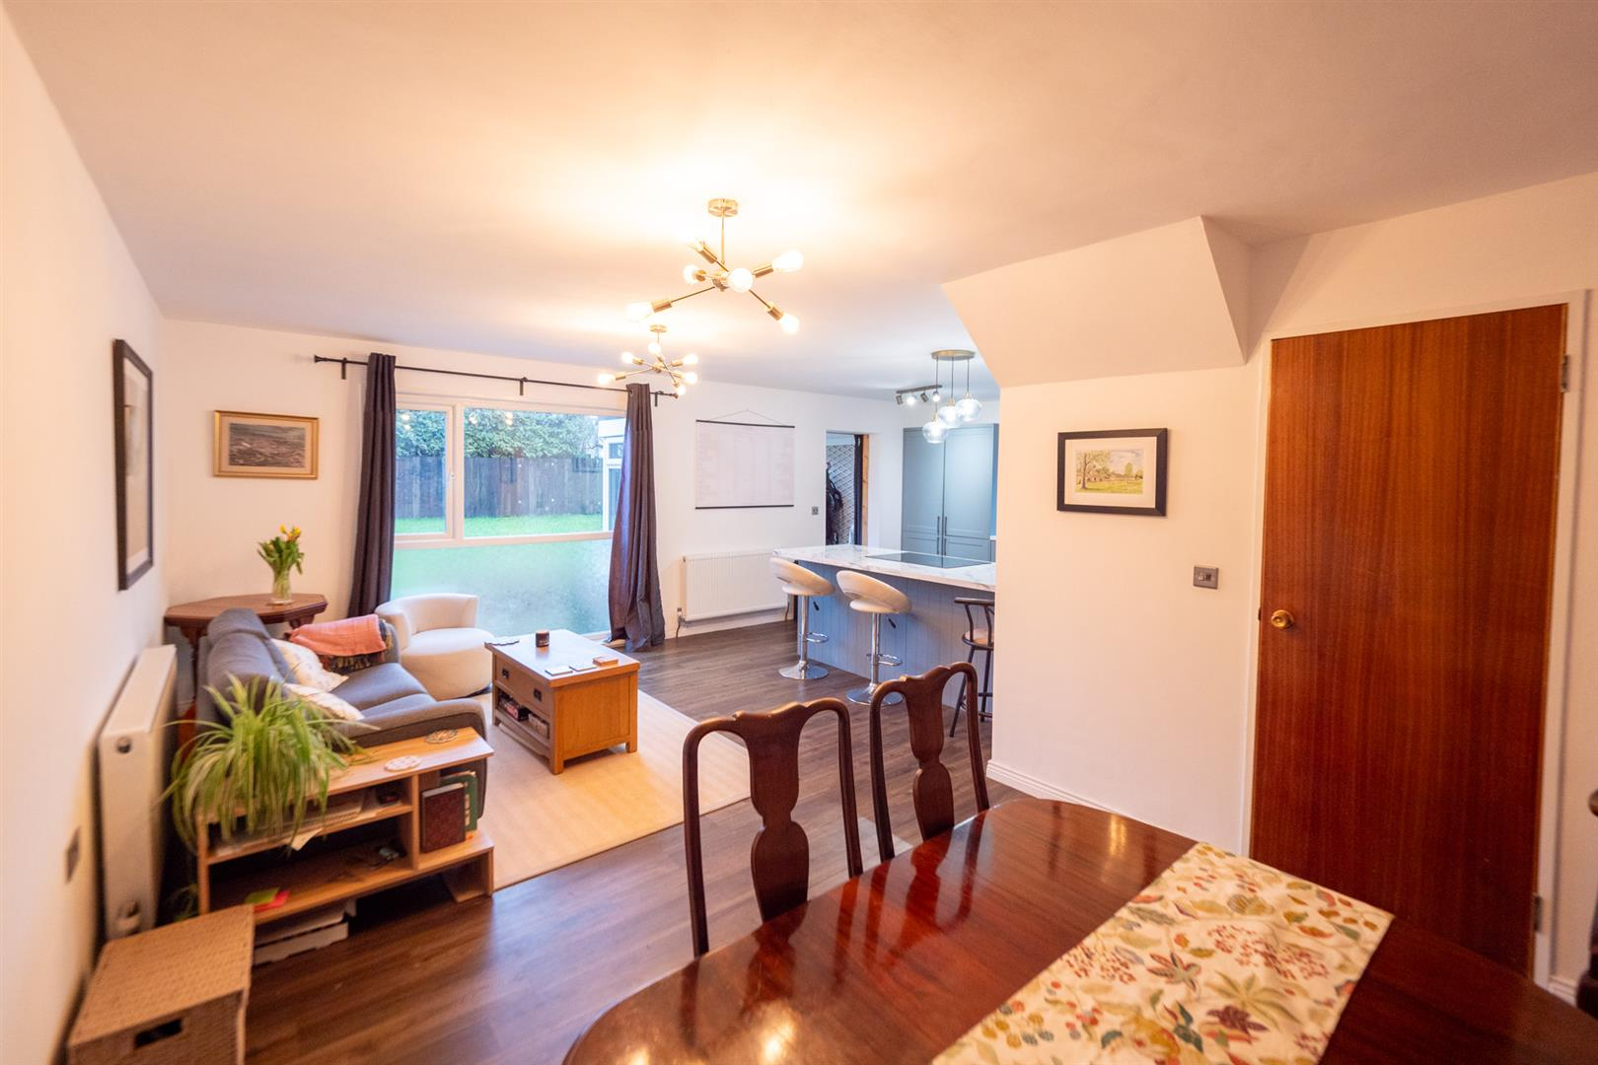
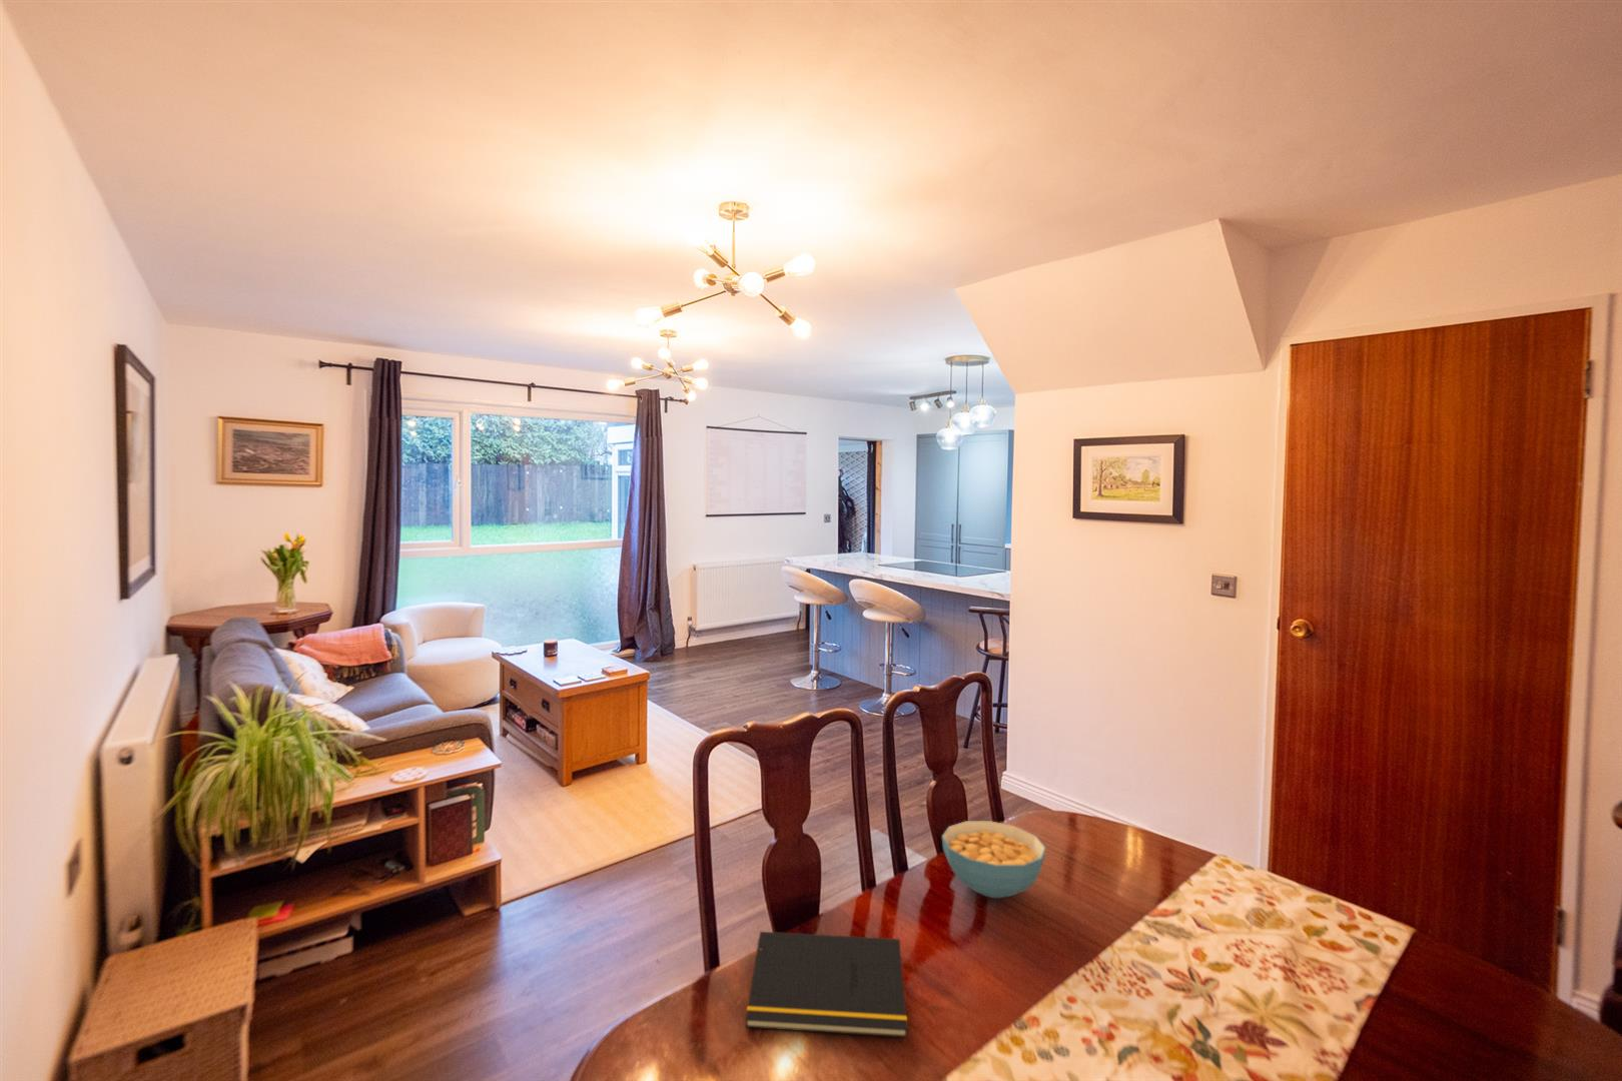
+ cereal bowl [941,819,1048,899]
+ notepad [745,931,908,1038]
